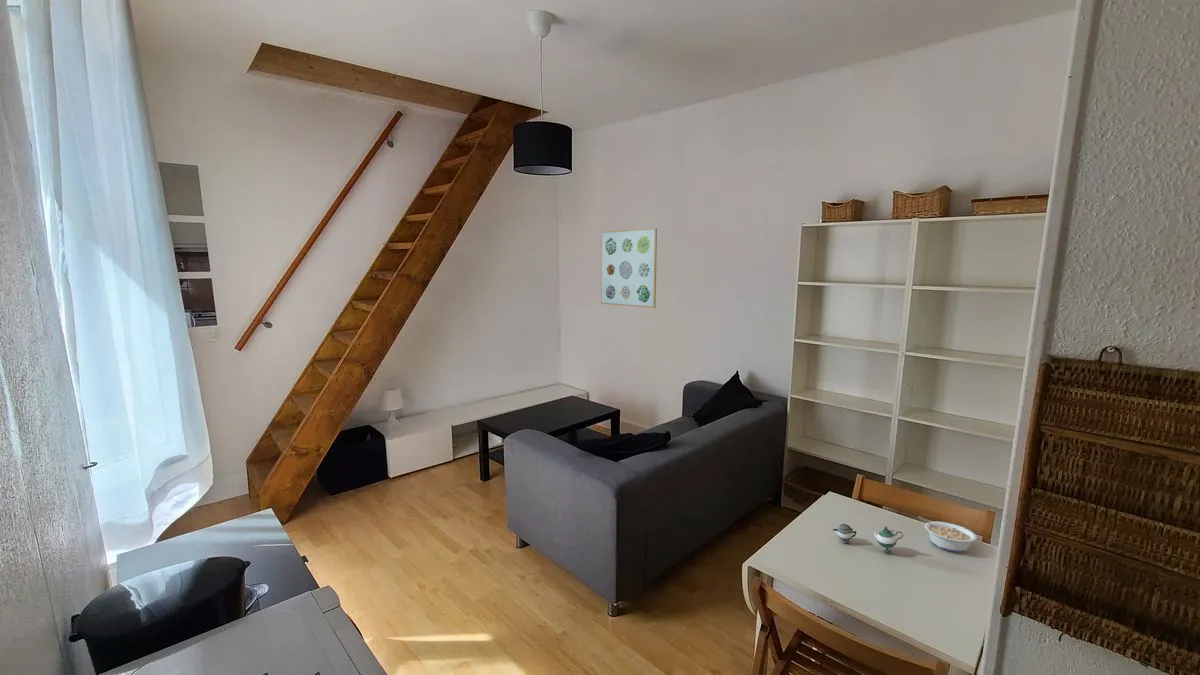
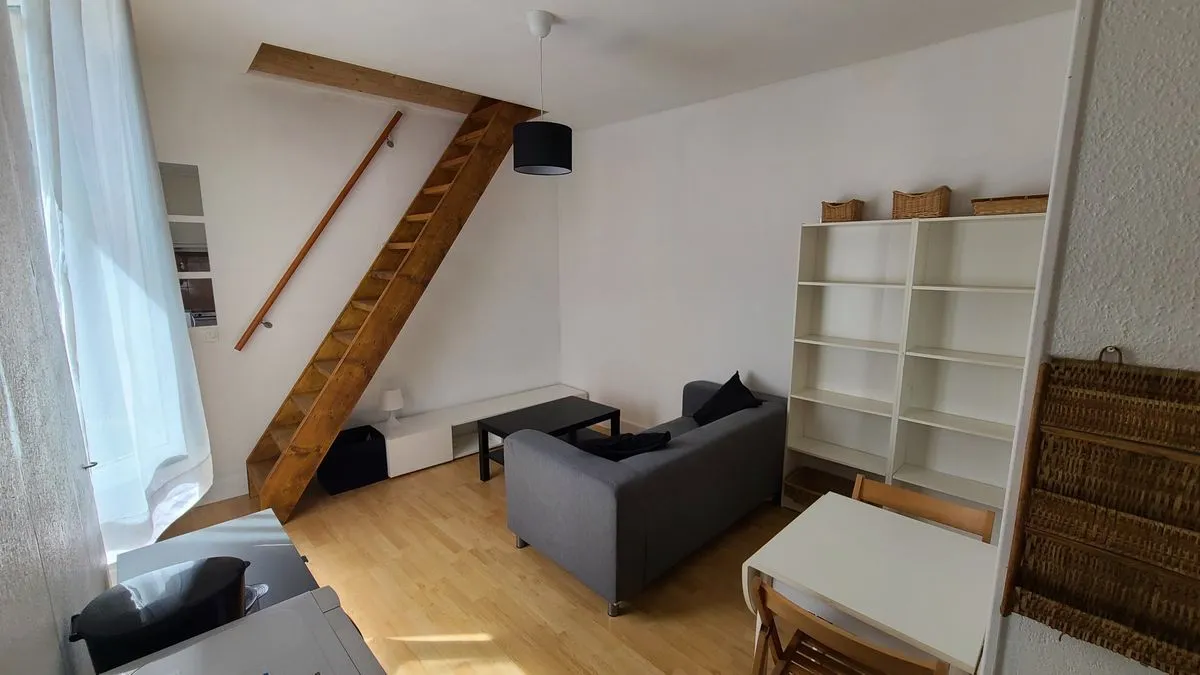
- legume [917,515,978,553]
- wall art [600,227,658,309]
- teapot [832,523,904,554]
